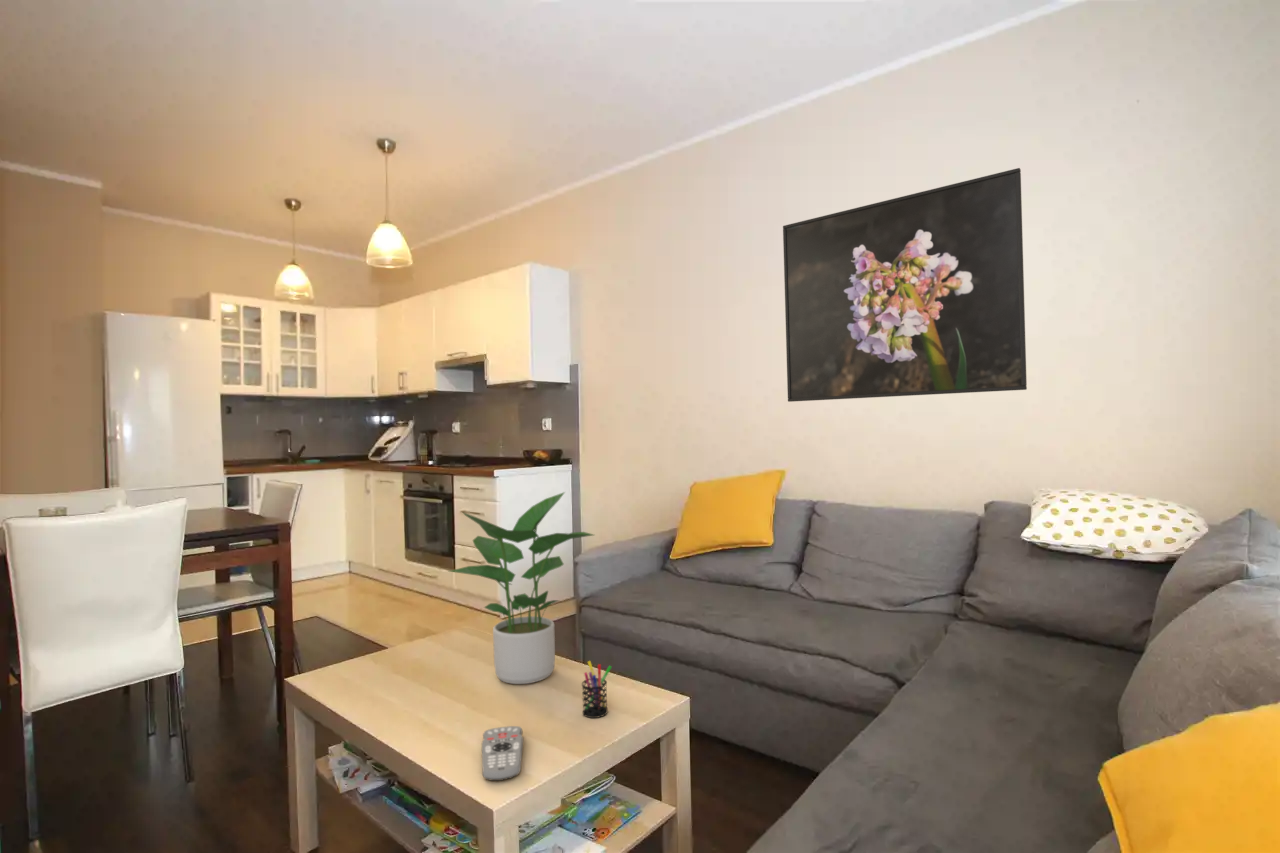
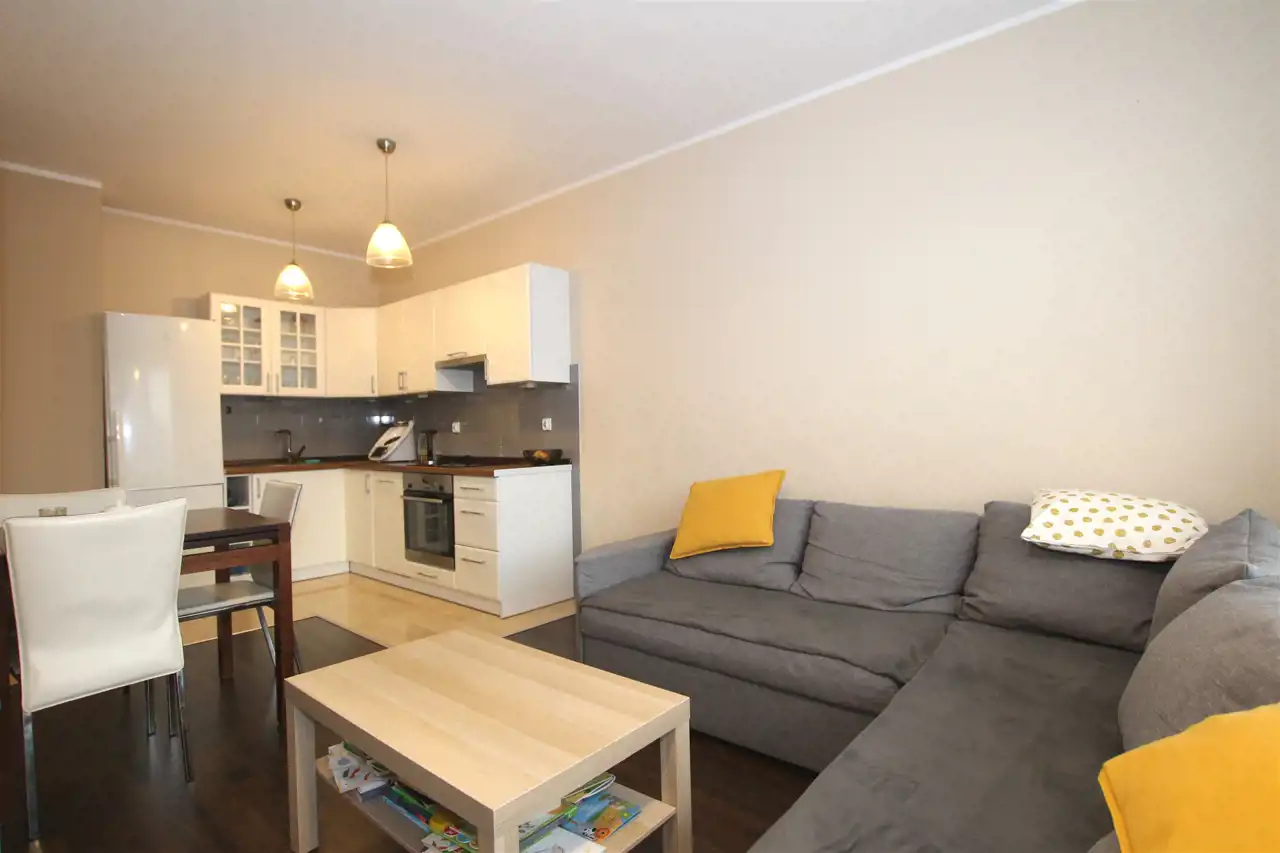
- potted plant [448,491,595,685]
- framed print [782,167,1028,403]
- remote control [481,725,524,782]
- pen holder [581,660,613,719]
